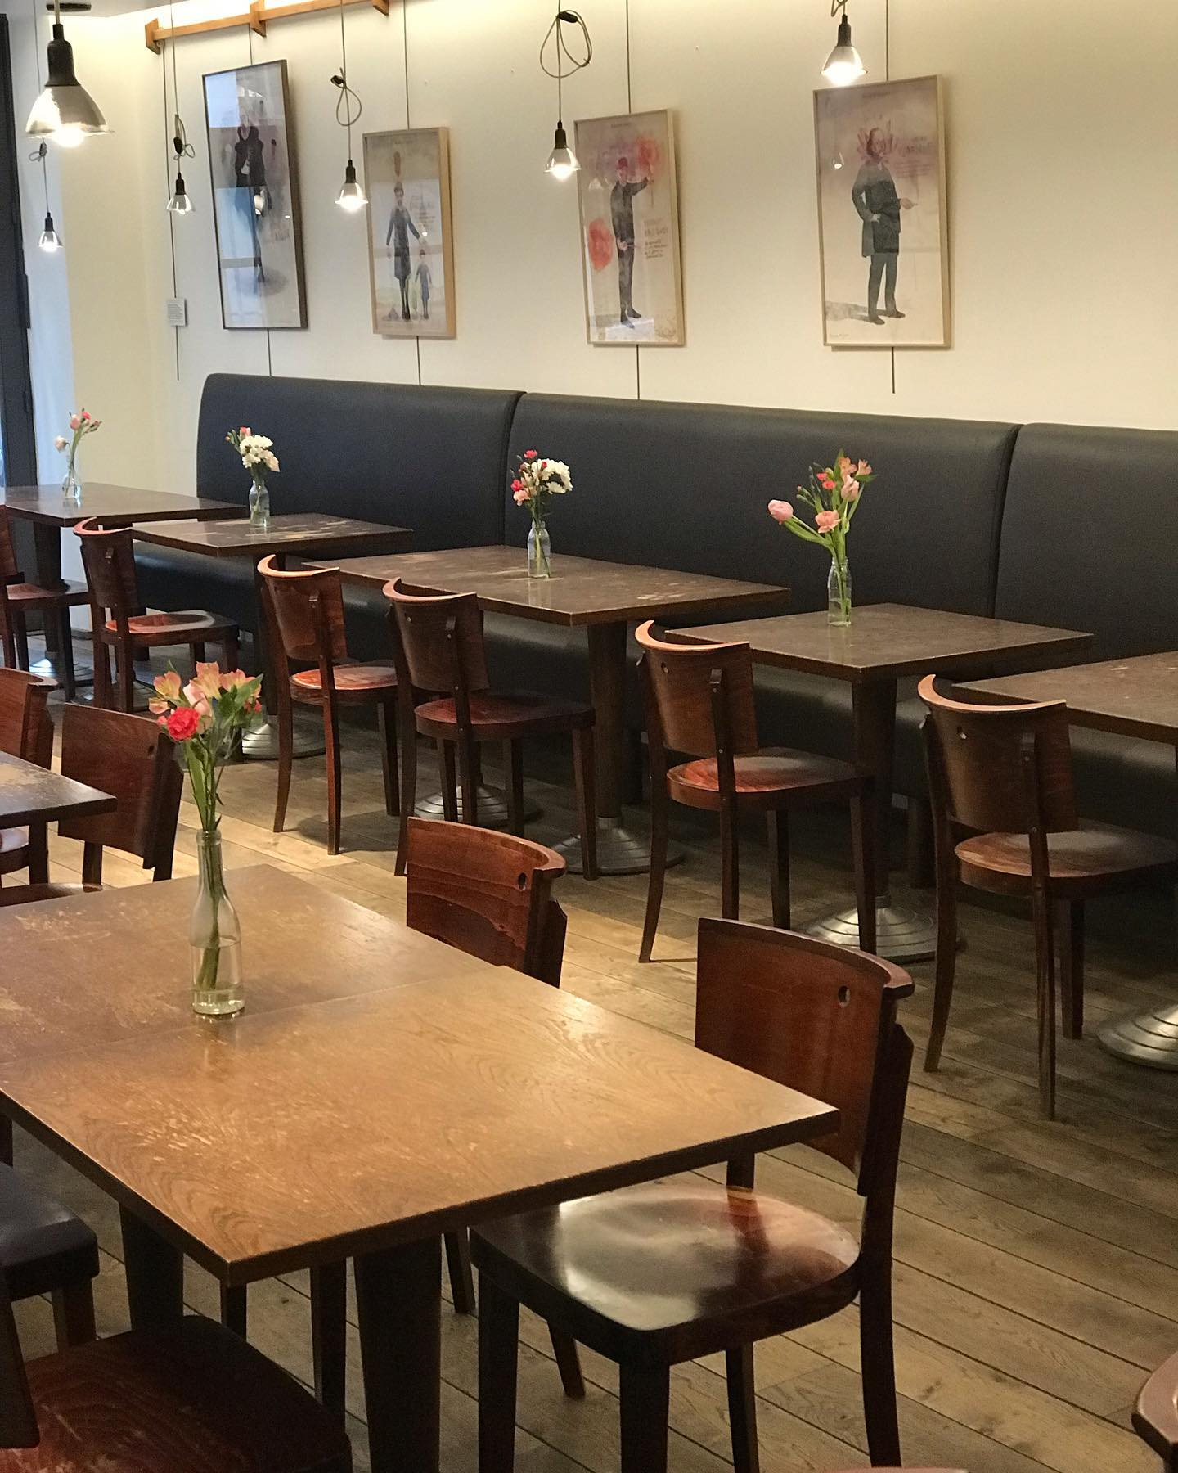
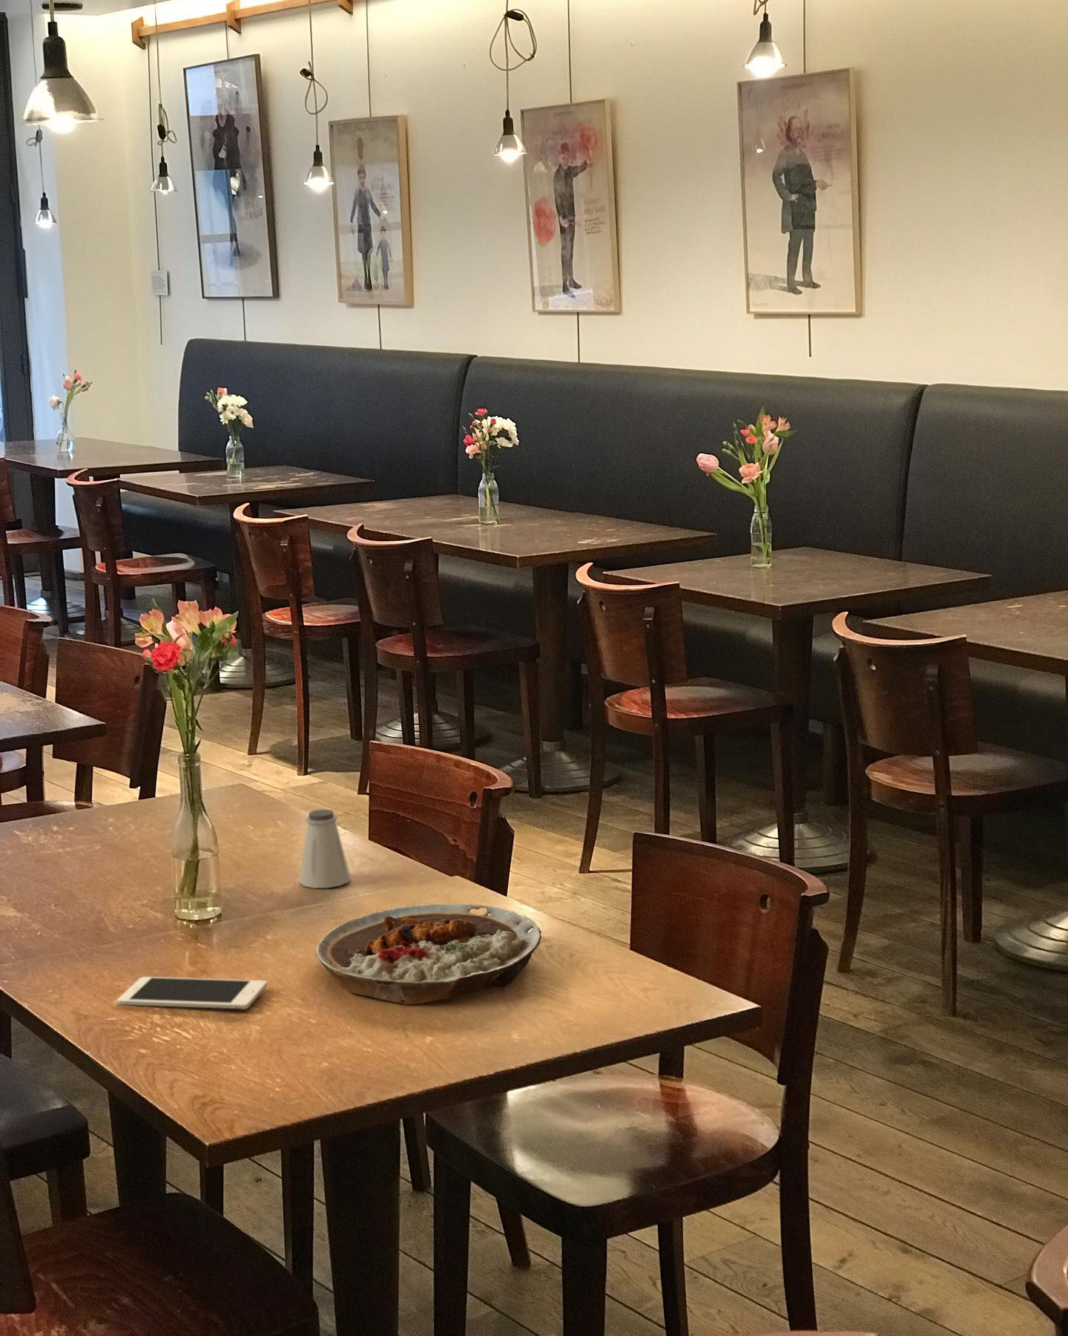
+ plate [315,903,542,1004]
+ saltshaker [299,808,352,889]
+ cell phone [117,976,268,1010]
